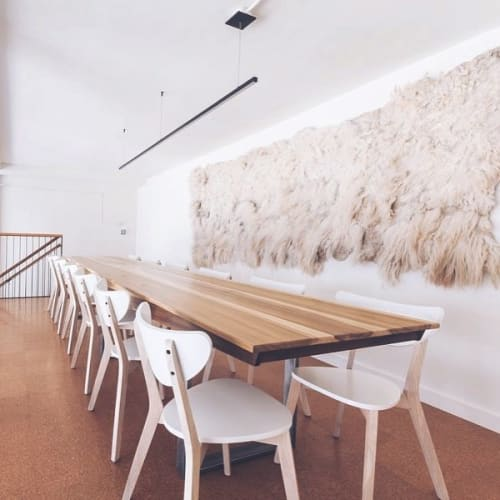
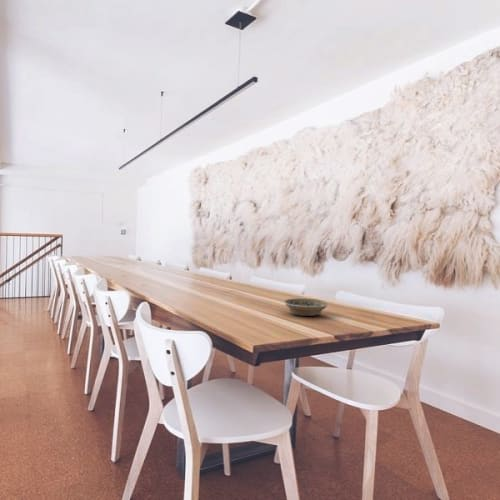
+ bowl [283,297,329,317]
